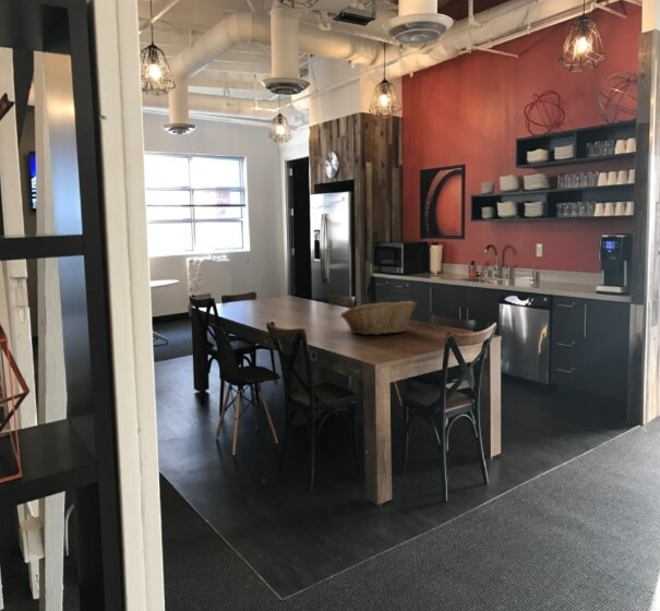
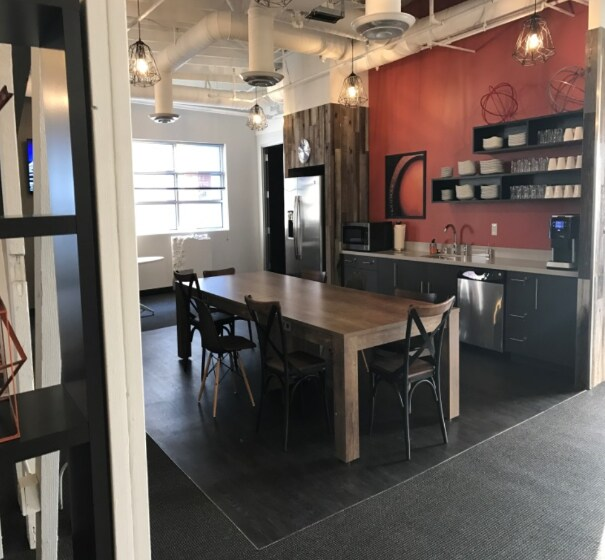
- fruit basket [339,300,418,336]
